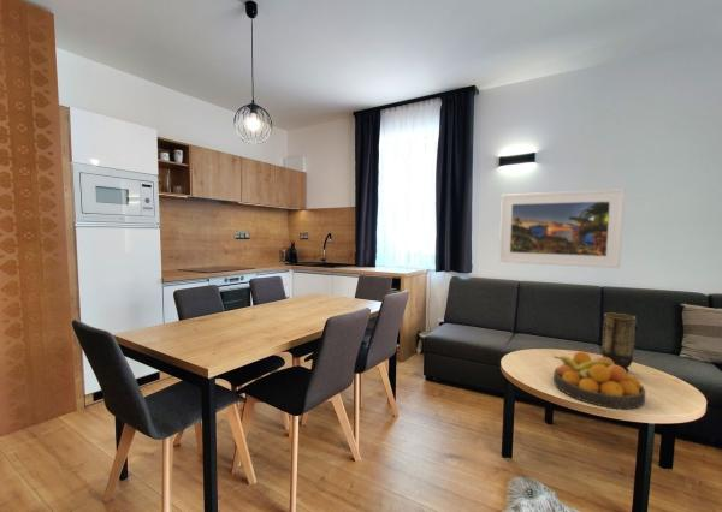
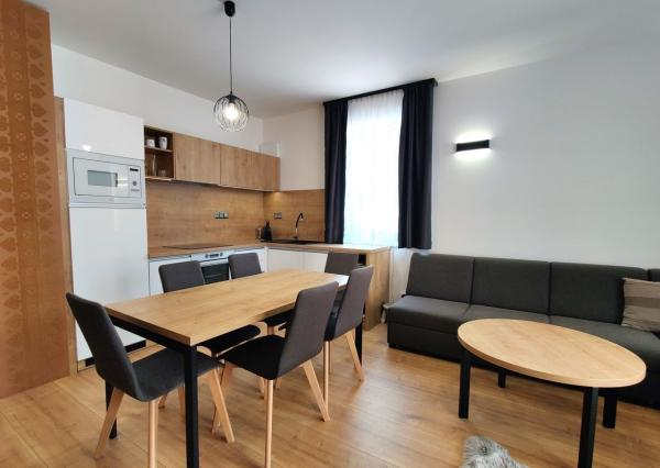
- vase [600,311,639,373]
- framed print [498,187,626,269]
- fruit bowl [552,350,646,411]
